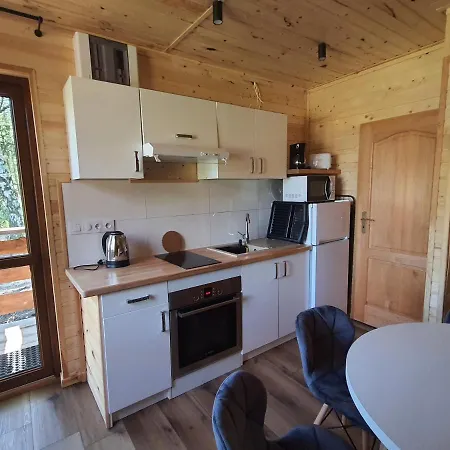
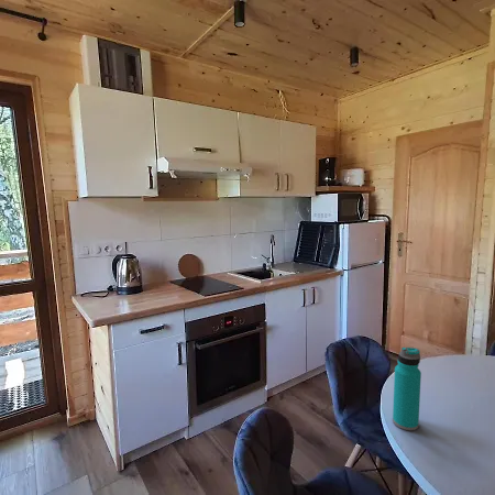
+ water bottle [392,346,422,431]
